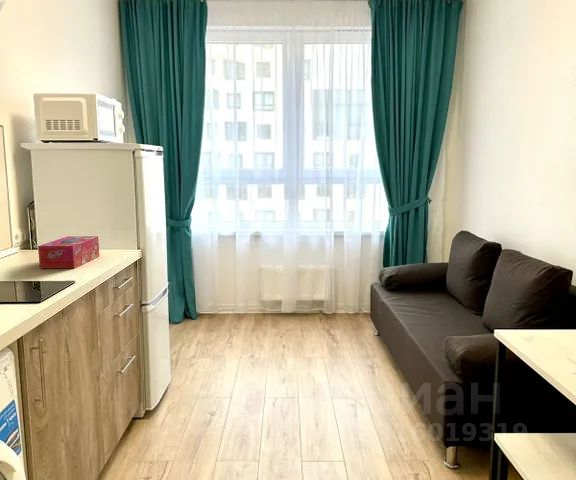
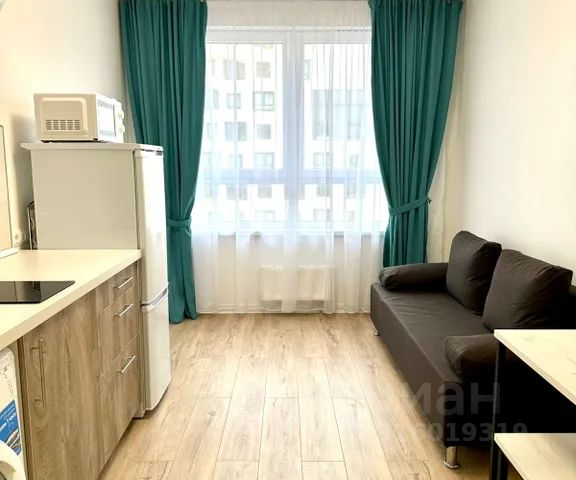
- tissue box [37,235,100,270]
